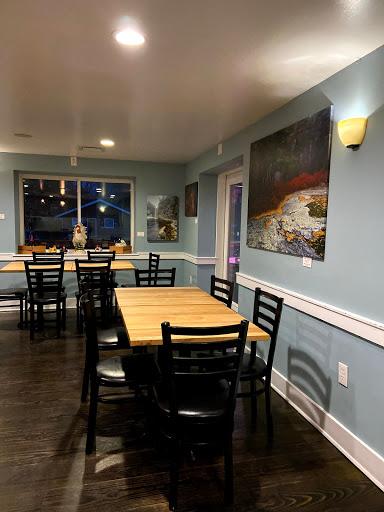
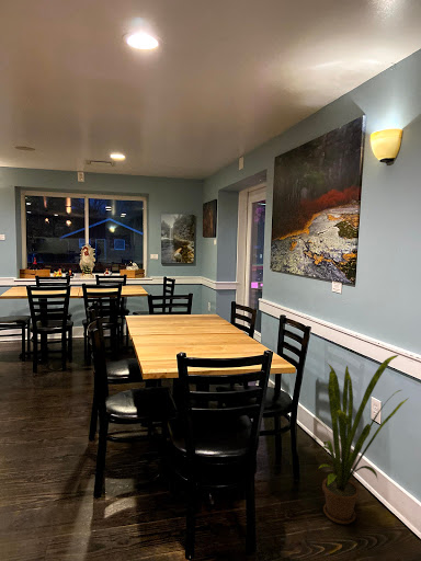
+ house plant [315,354,410,525]
